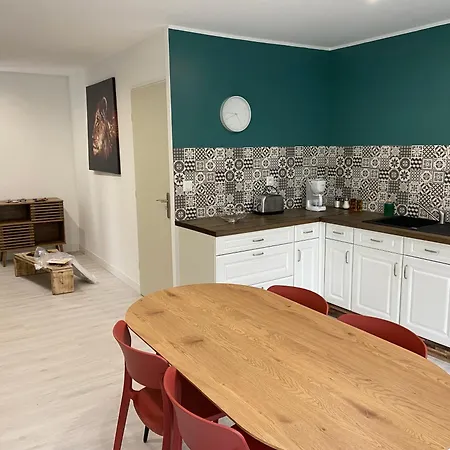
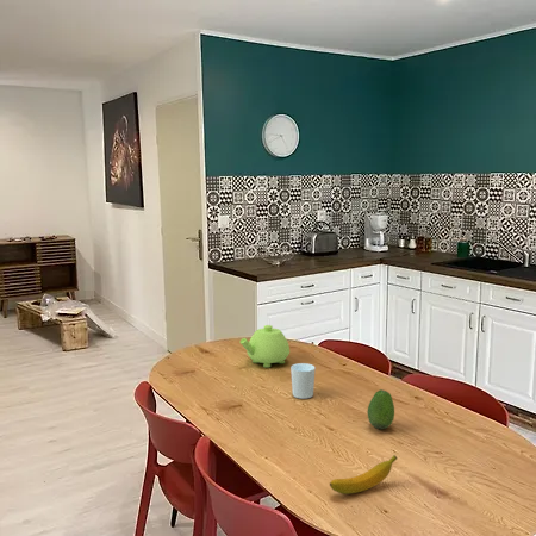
+ teapot [239,324,291,369]
+ banana [329,454,399,496]
+ fruit [366,388,395,430]
+ cup [289,362,317,400]
